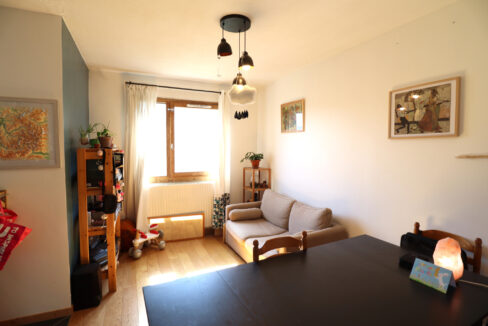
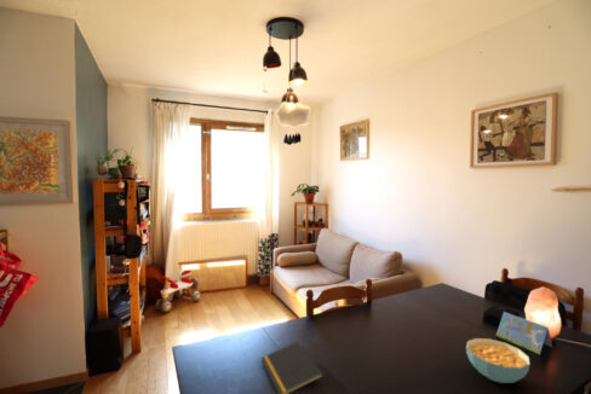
+ cereal bowl [465,337,532,384]
+ notepad [260,341,325,394]
